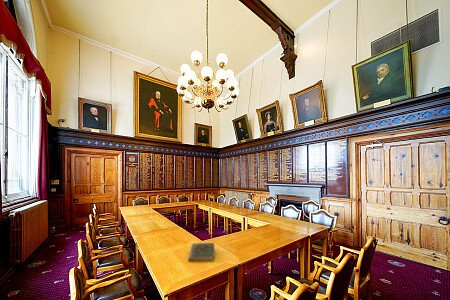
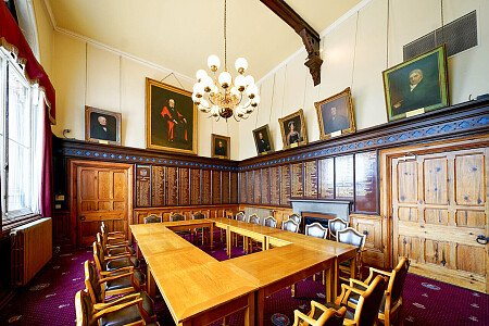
- hardback book [188,242,216,262]
